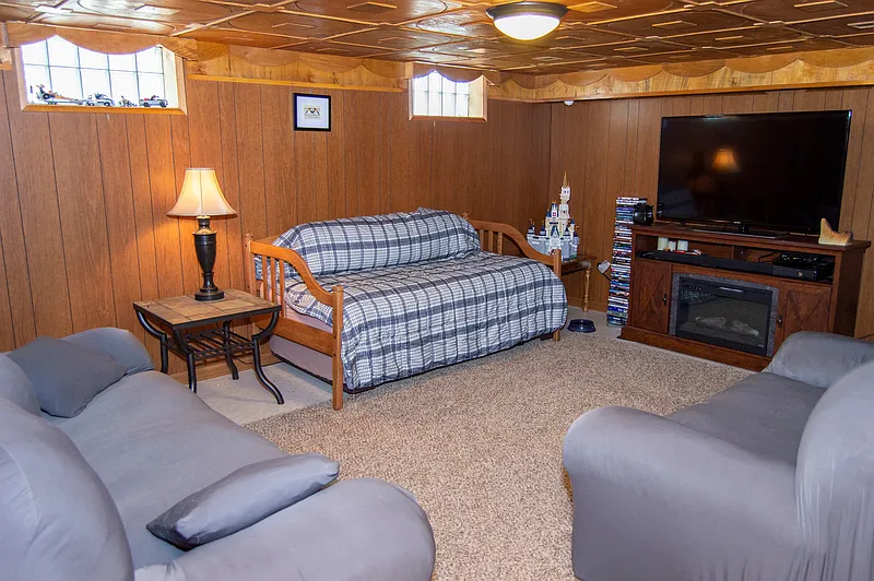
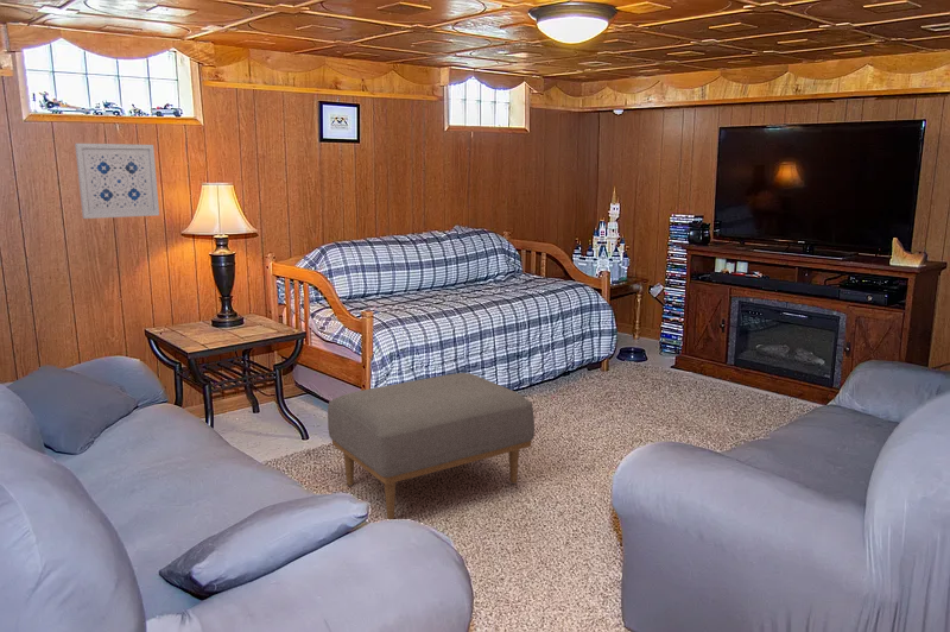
+ ottoman [327,372,536,520]
+ wall art [74,143,160,220]
